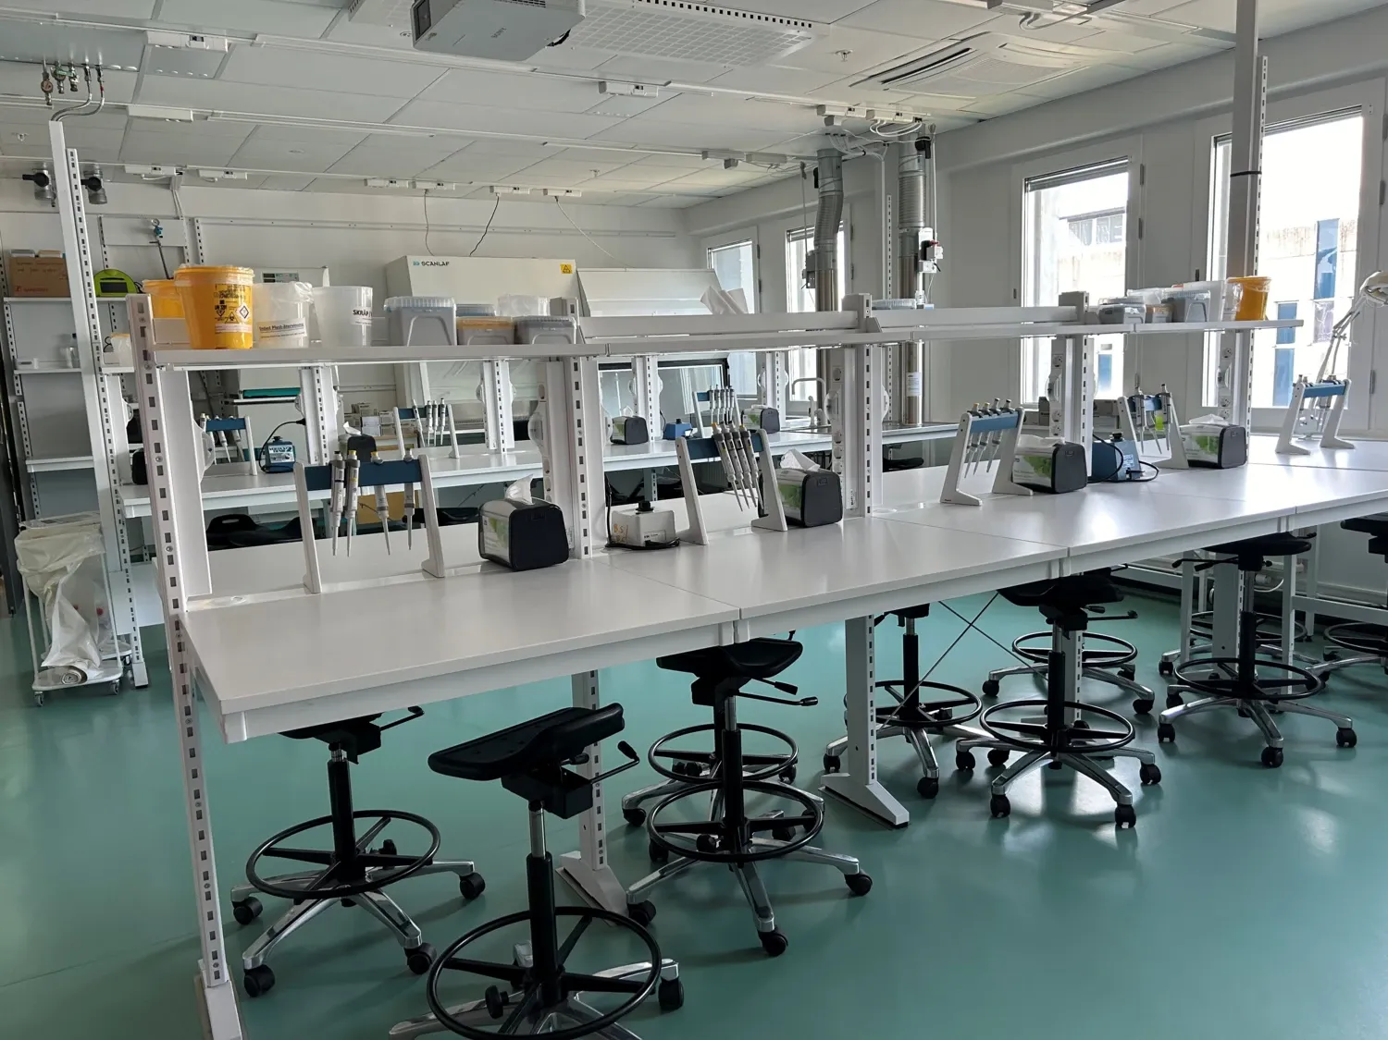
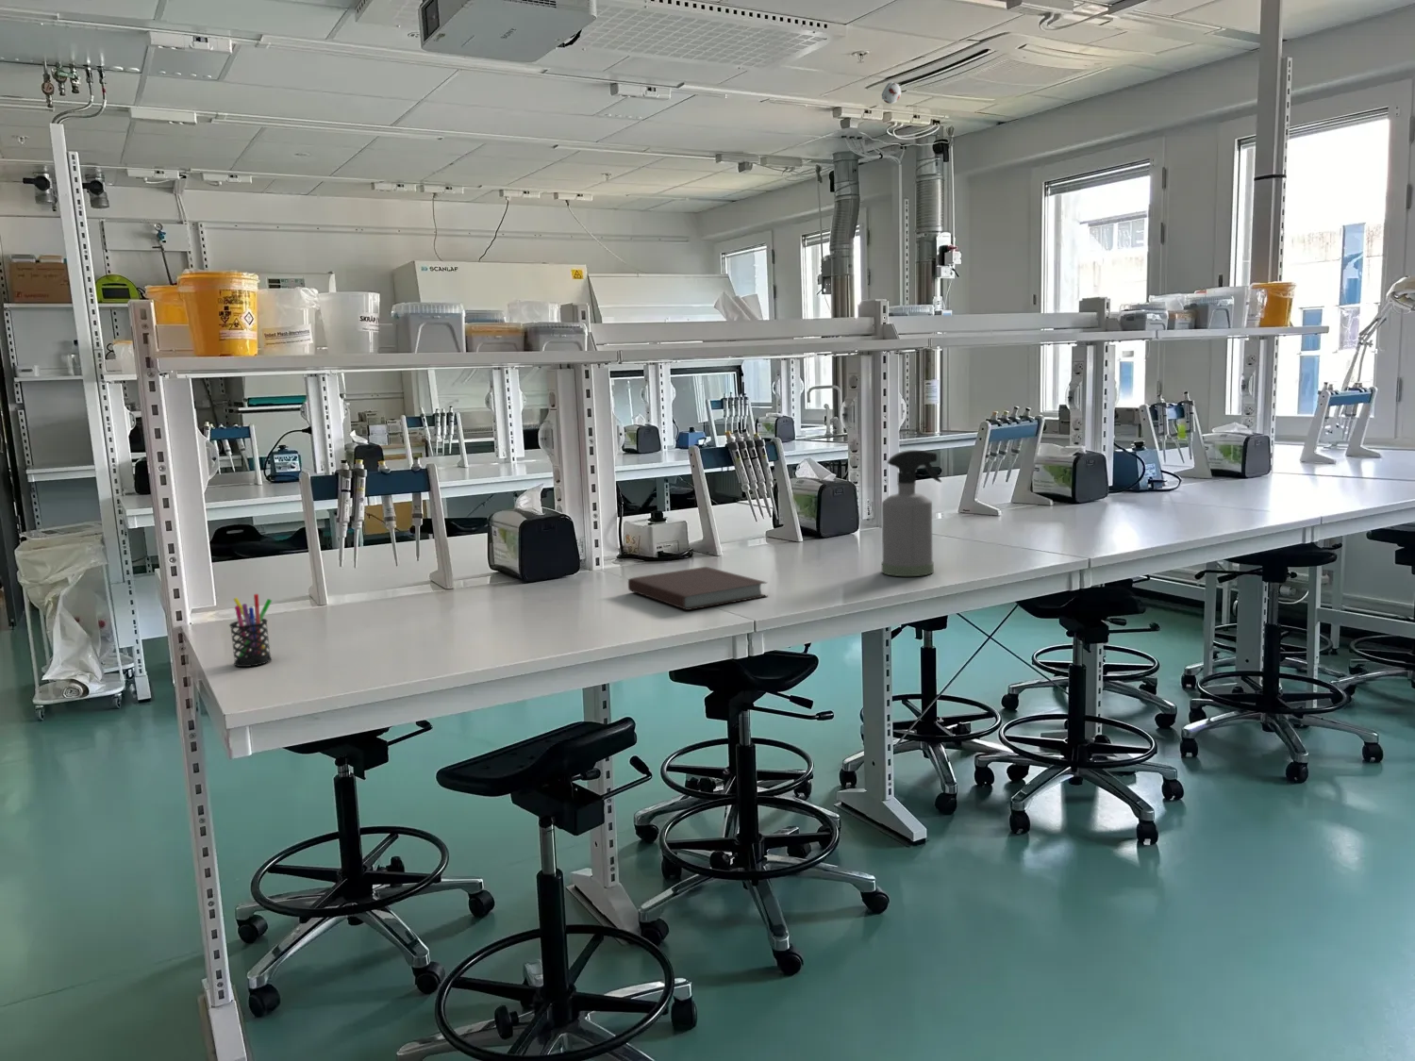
+ pen holder [228,593,273,668]
+ spray bottle [881,449,943,577]
+ notebook [627,566,769,611]
+ smoke detector [881,81,901,105]
